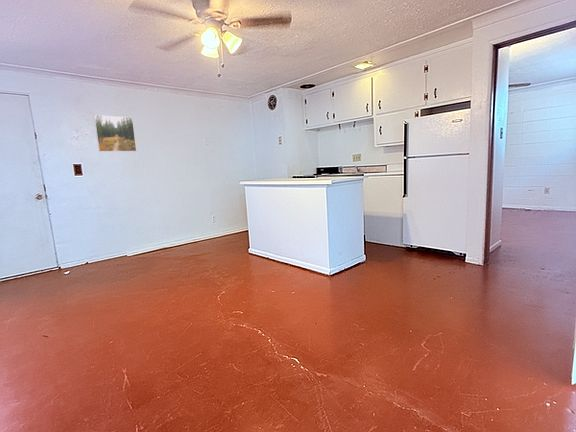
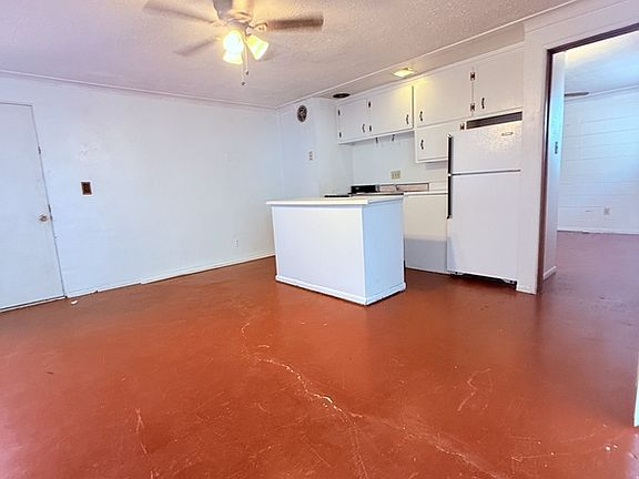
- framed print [93,114,137,153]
